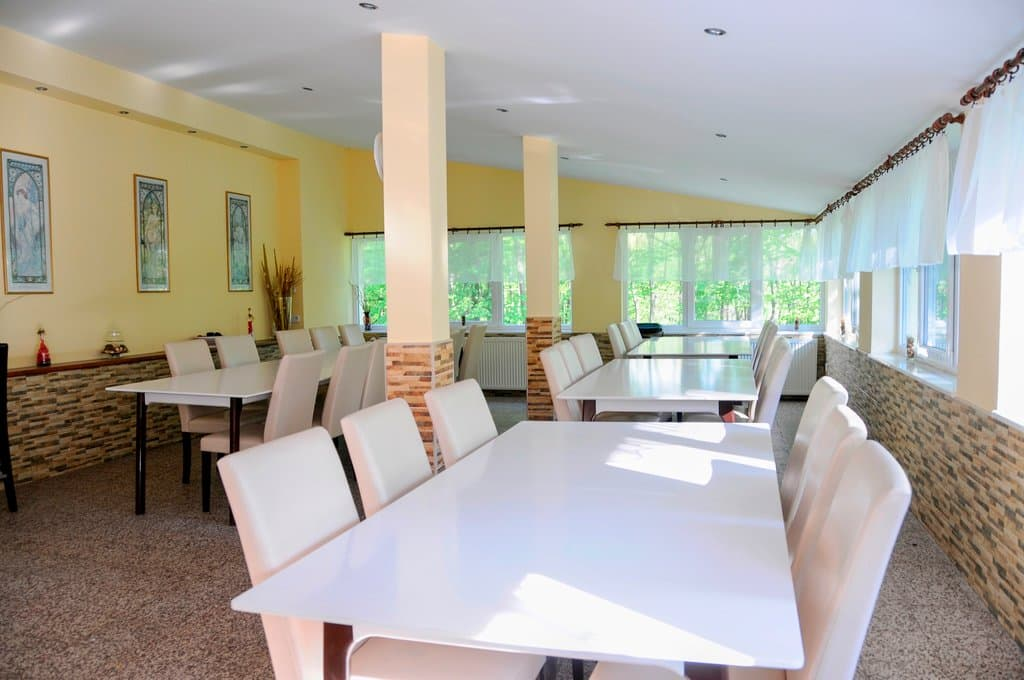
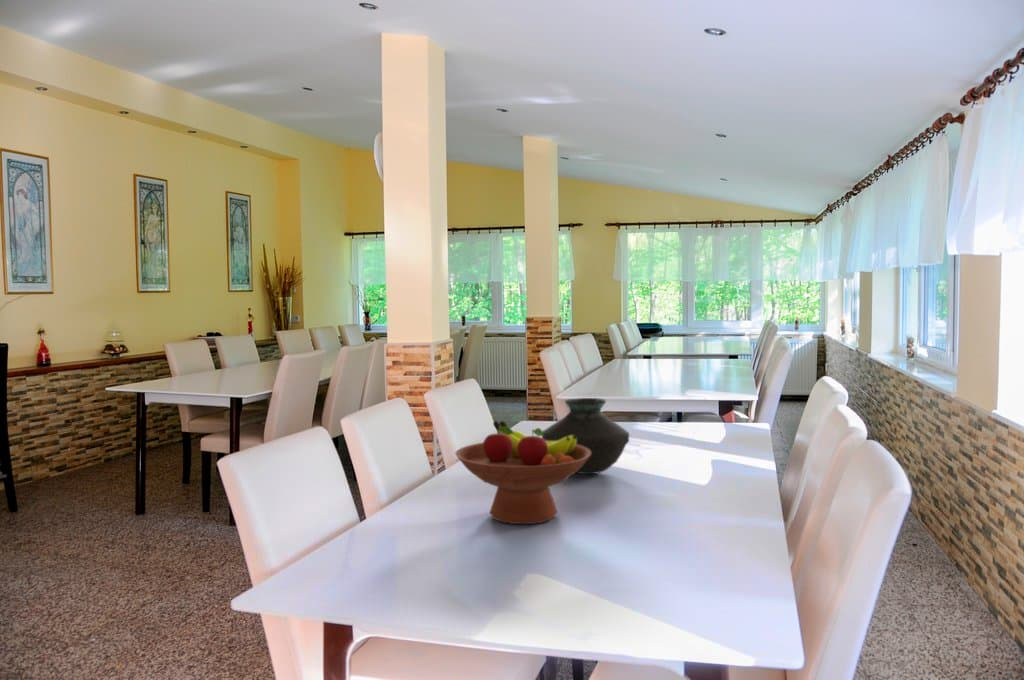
+ fruit bowl [454,420,591,525]
+ vase [541,397,630,475]
